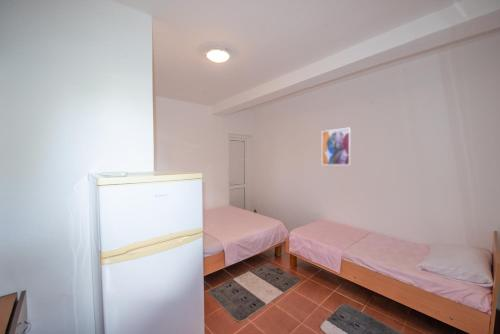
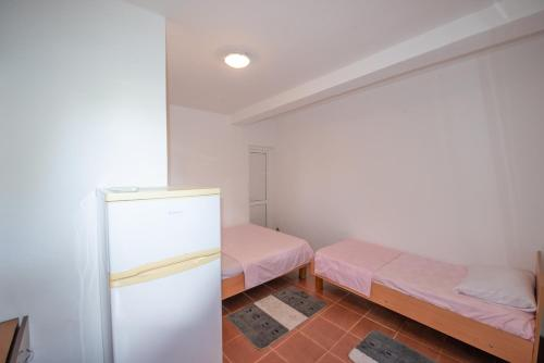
- wall art [321,126,352,166]
